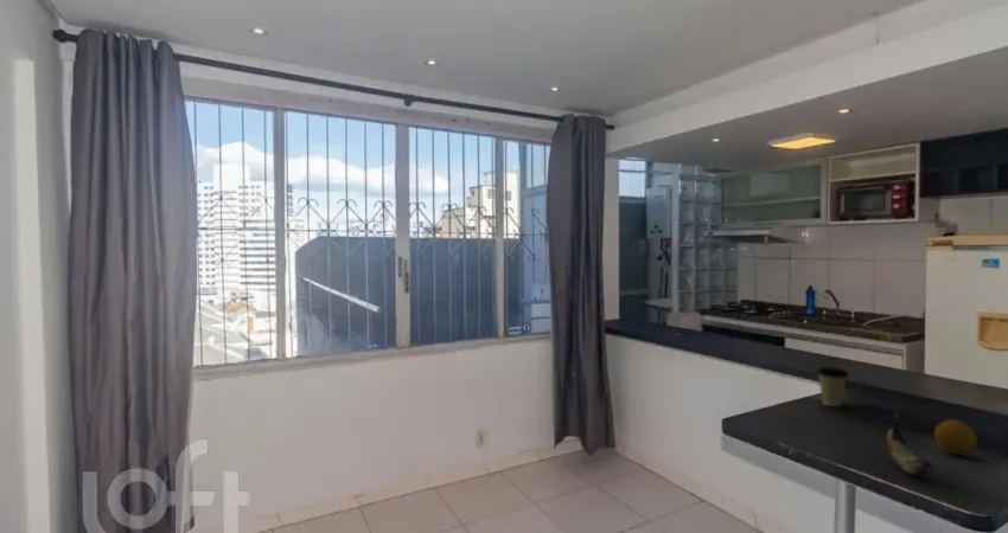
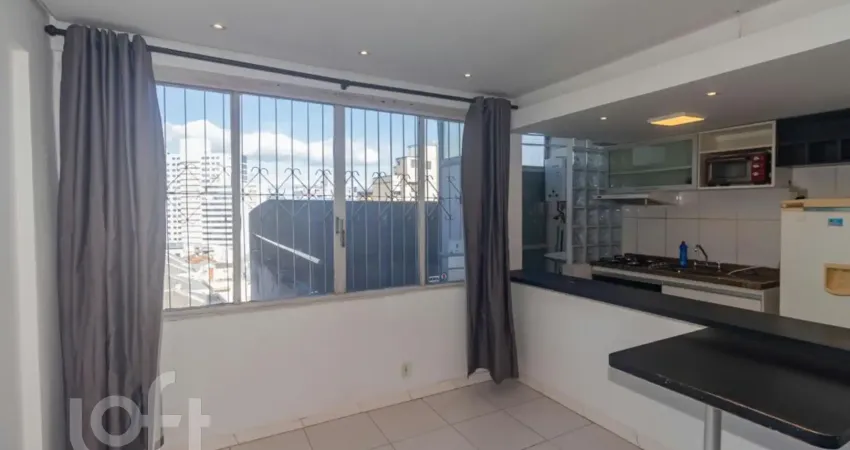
- coffee cup [815,366,850,407]
- banana [886,412,934,477]
- fruit [933,419,978,456]
